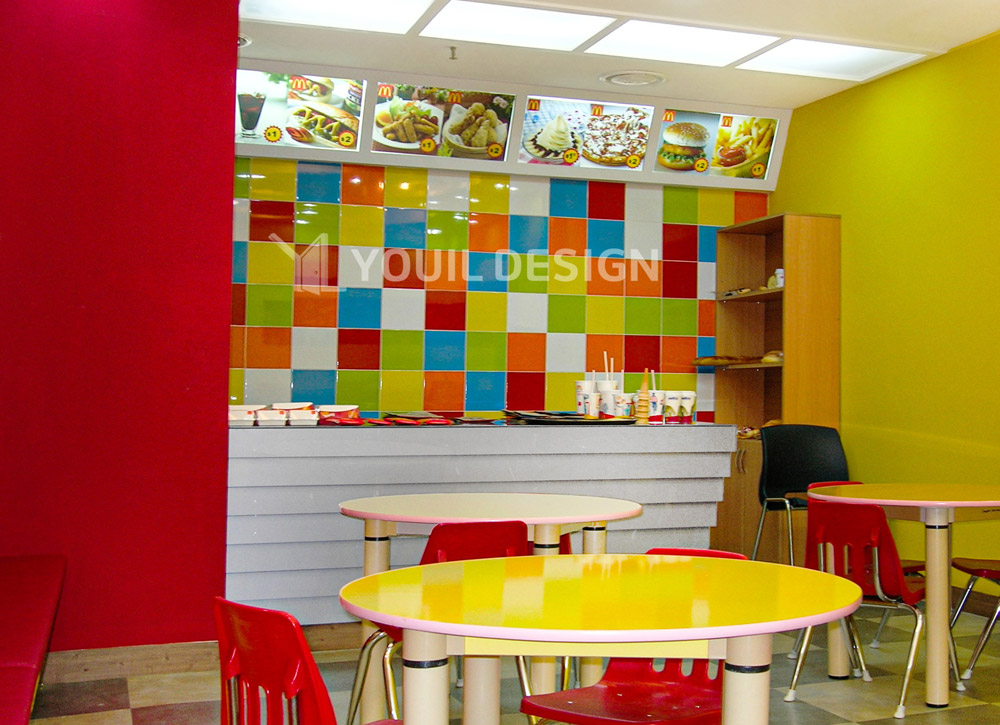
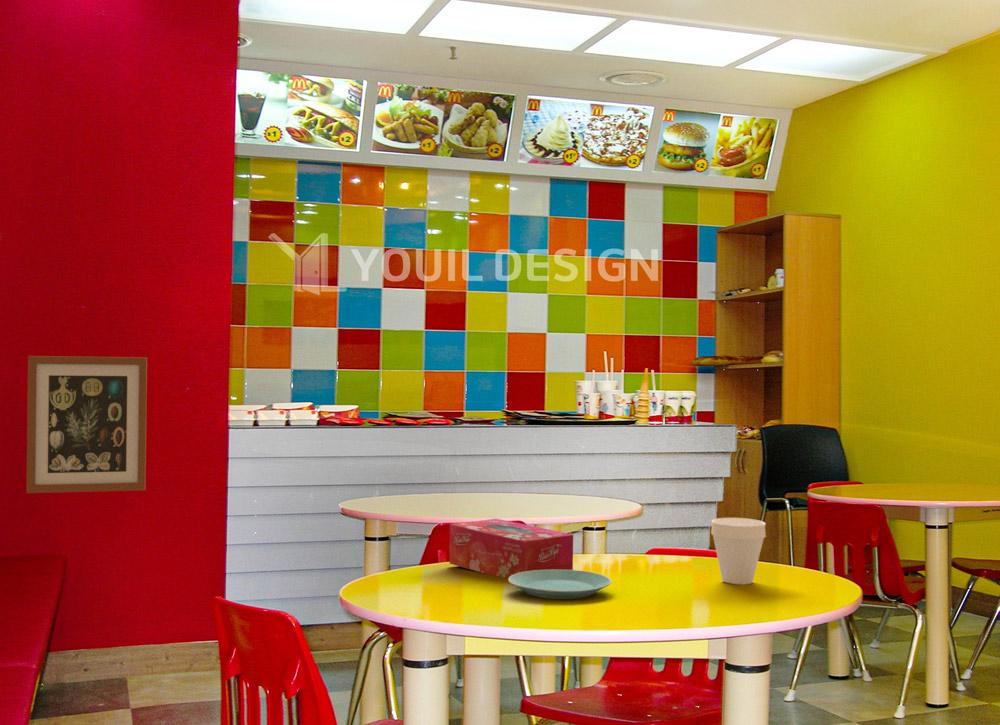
+ tissue box [448,518,574,579]
+ wall art [26,355,148,494]
+ plate [507,569,612,600]
+ cup [710,517,767,585]
